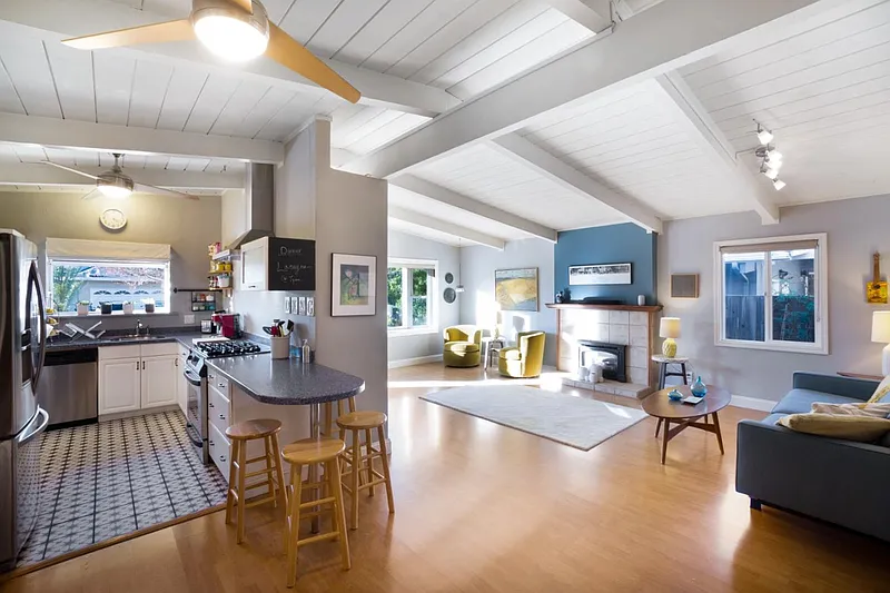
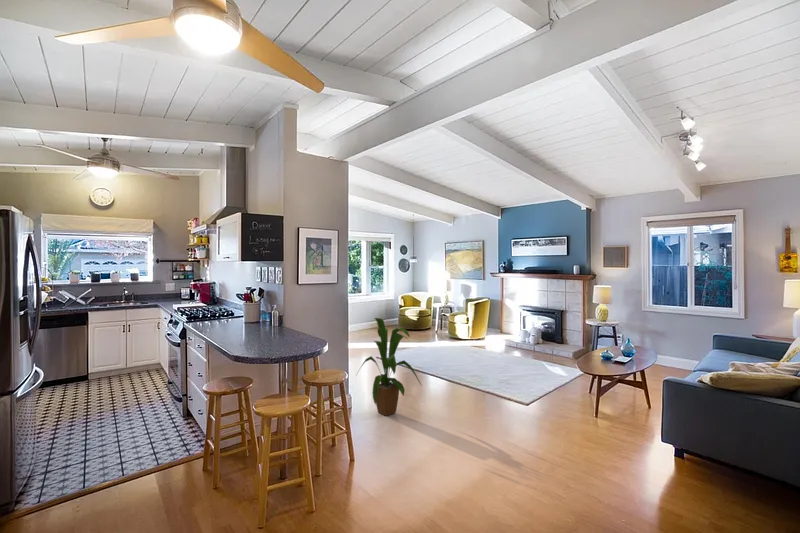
+ house plant [355,317,423,417]
